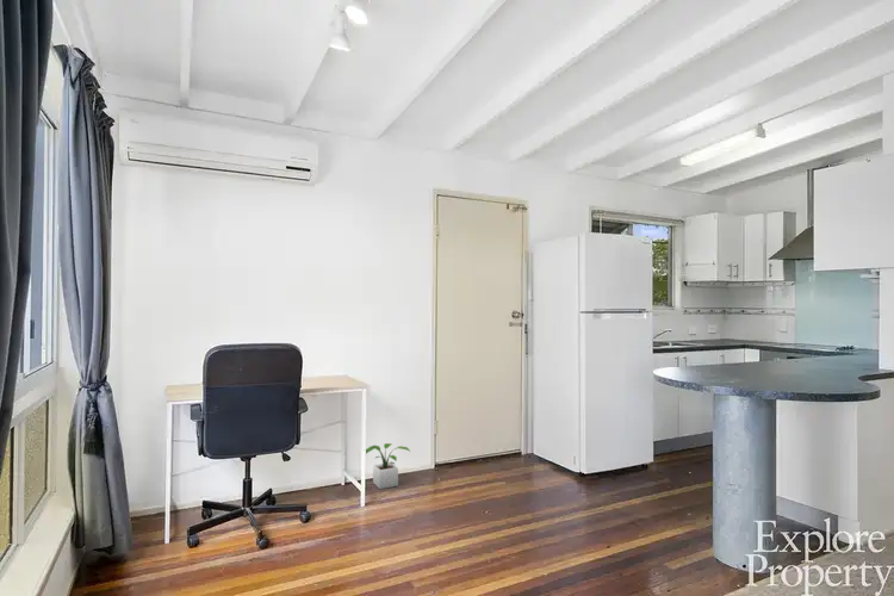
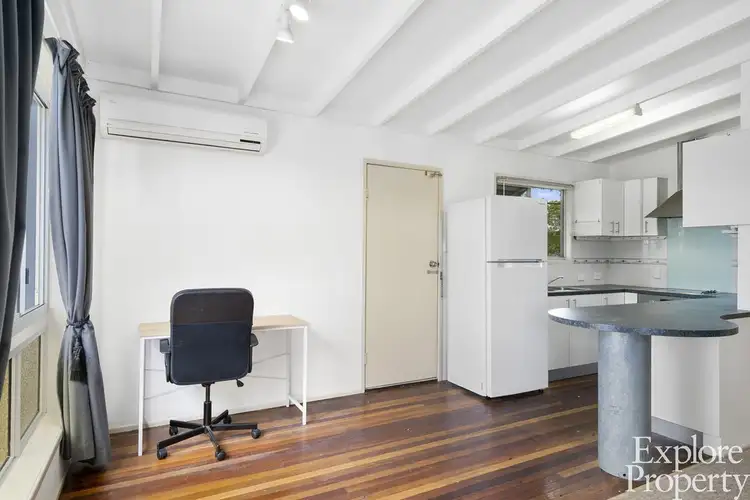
- potted plant [365,442,411,490]
